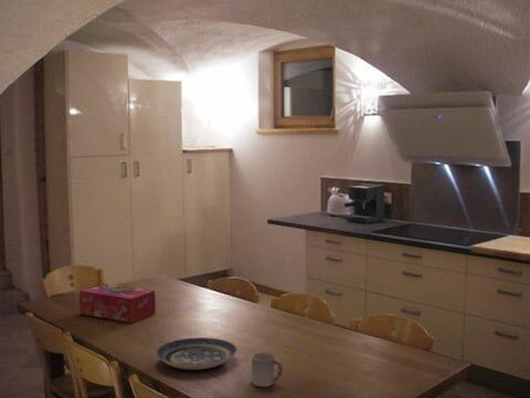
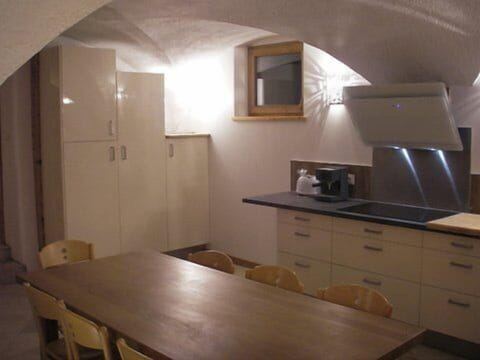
- cup [251,352,284,388]
- tissue box [78,283,157,324]
- plate [156,336,239,370]
